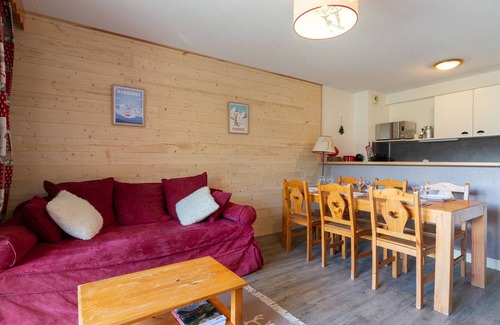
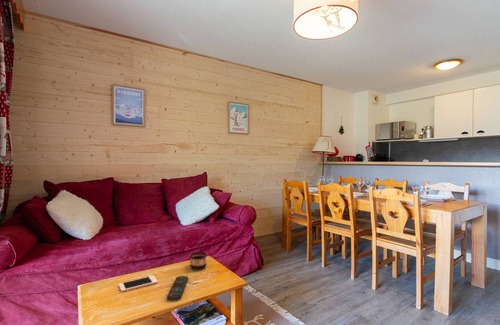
+ remote control [166,275,189,301]
+ cell phone [118,275,159,293]
+ cup [189,251,208,271]
